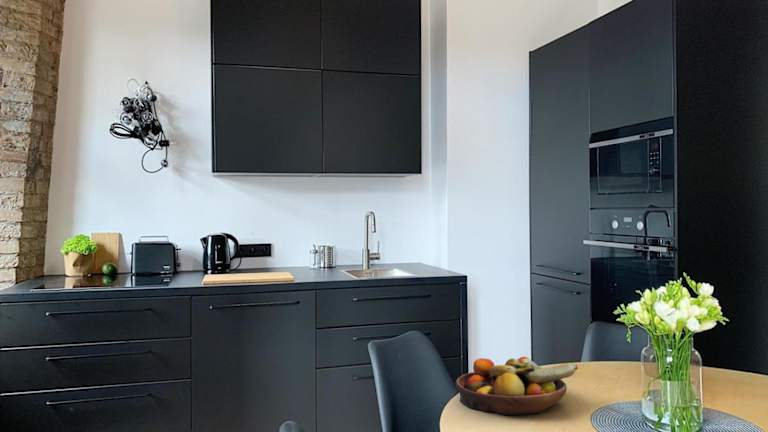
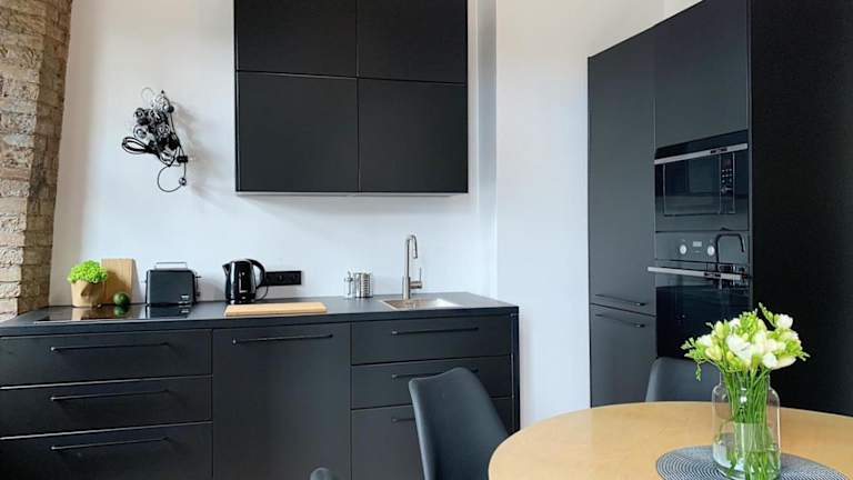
- fruit bowl [455,356,579,416]
